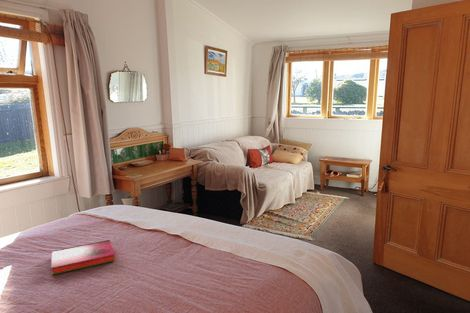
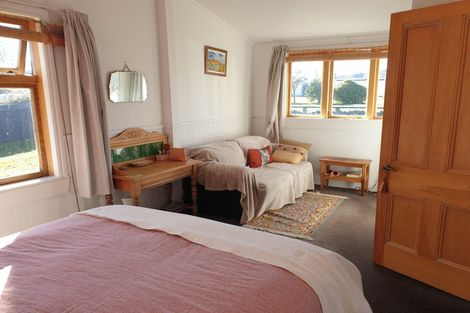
- hardback book [50,239,116,276]
